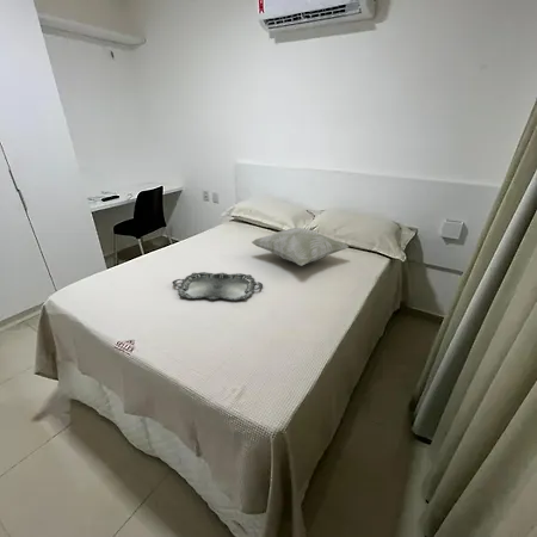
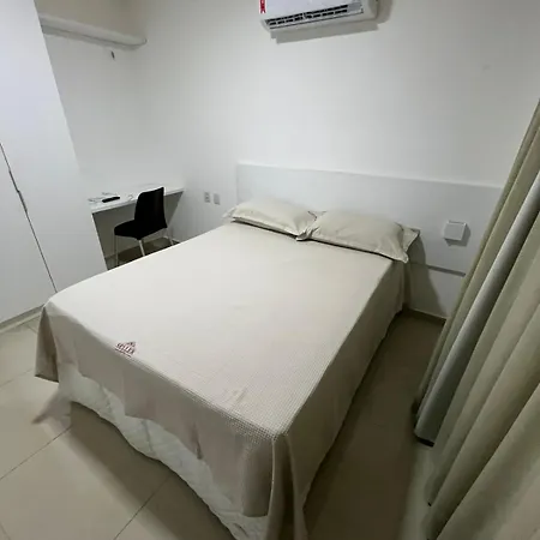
- serving tray [171,271,264,301]
- decorative pillow [251,227,350,267]
